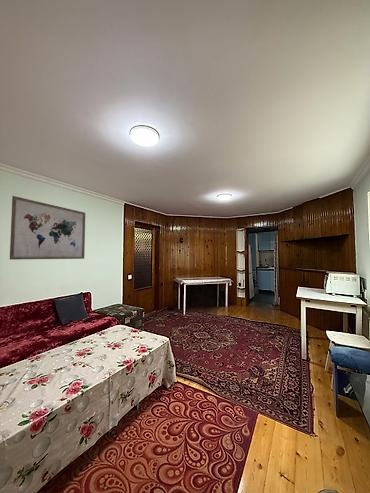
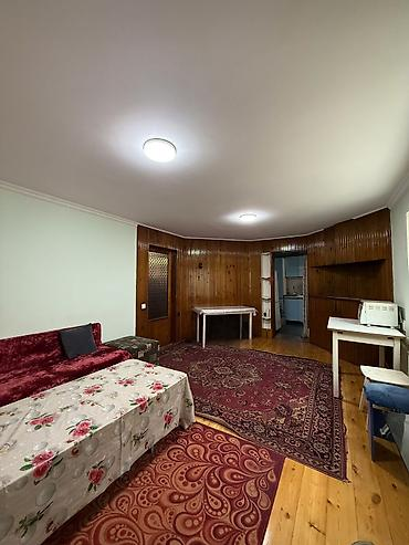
- wall art [9,195,86,261]
